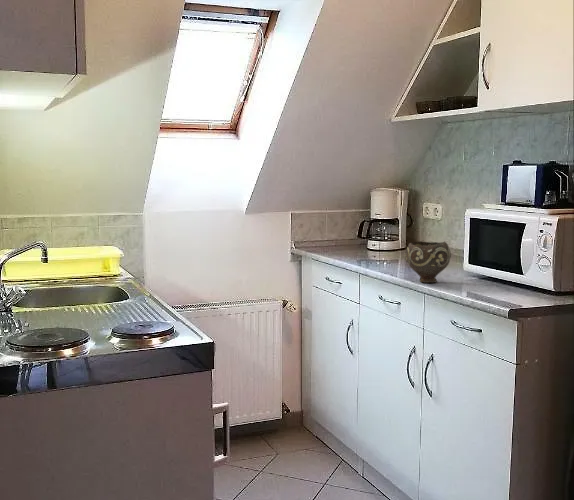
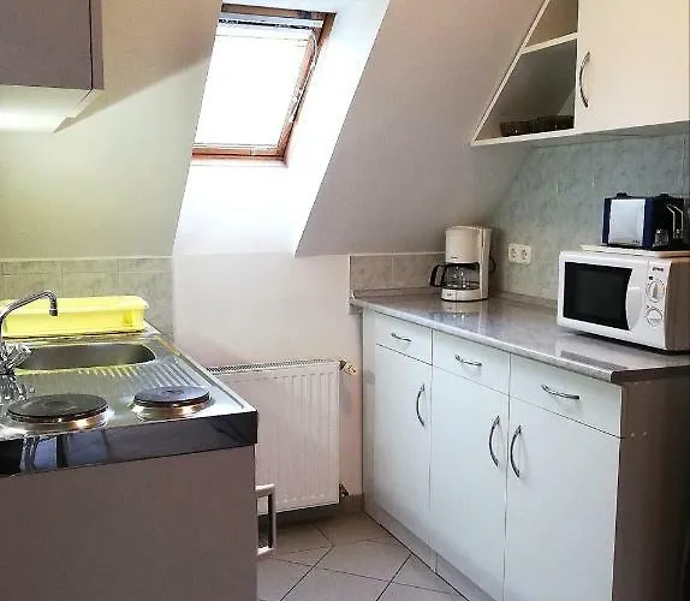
- bowl [405,240,452,284]
